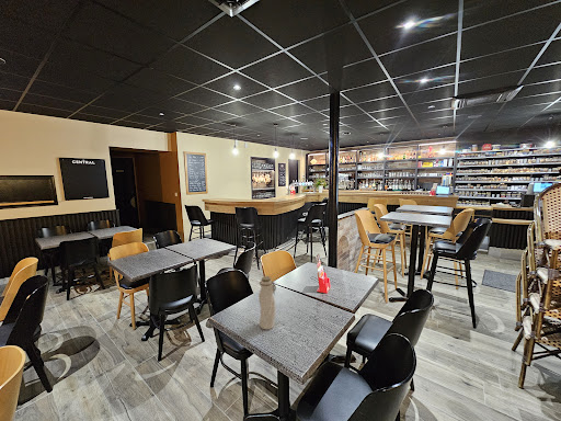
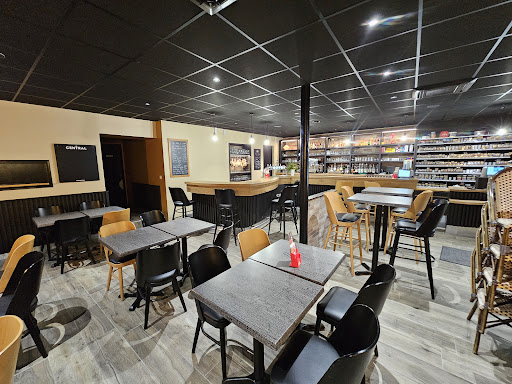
- water bottle [257,275,277,330]
